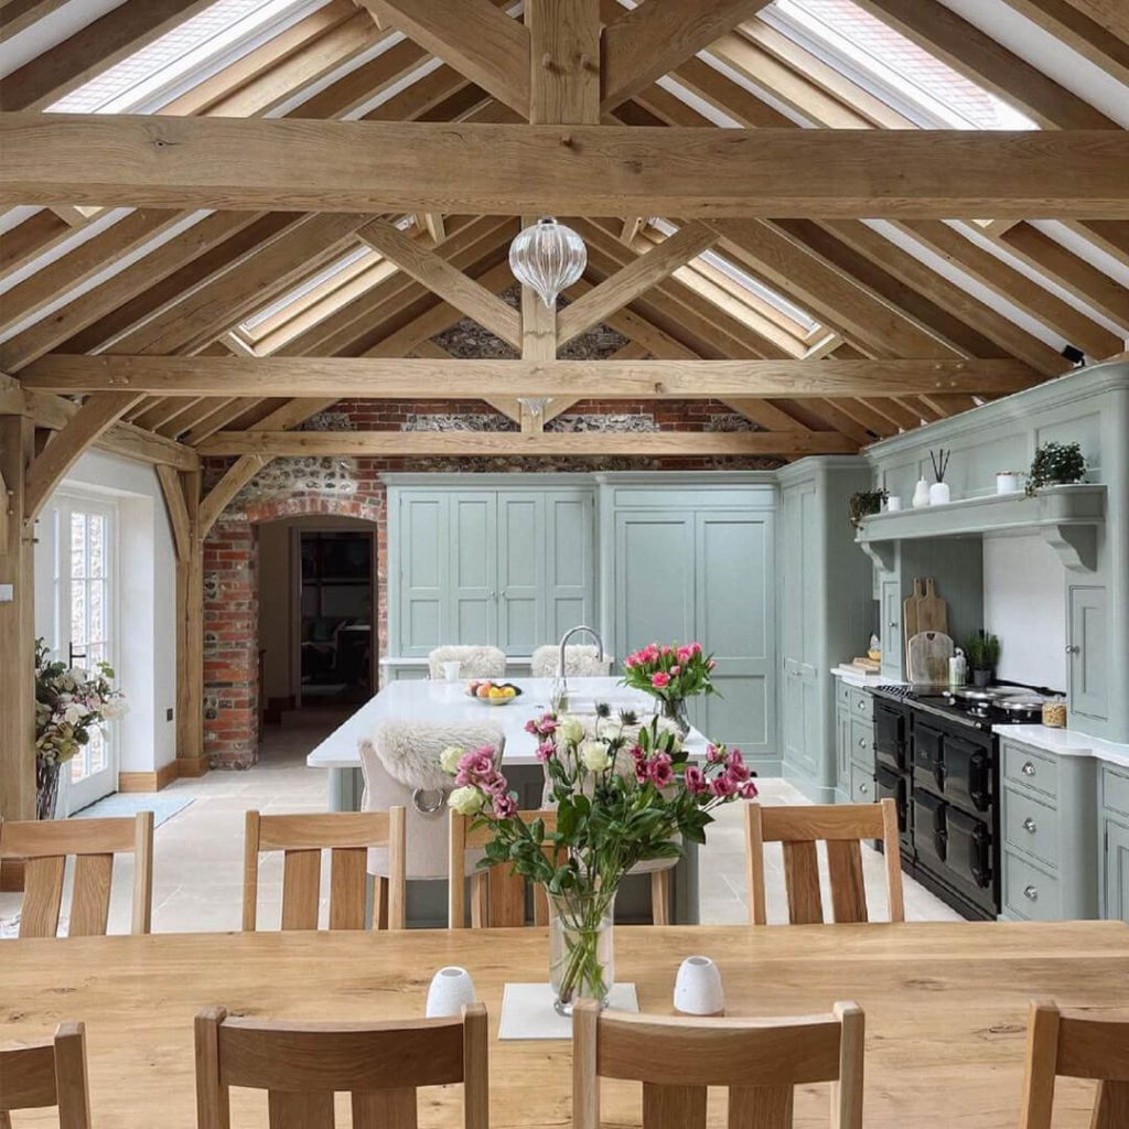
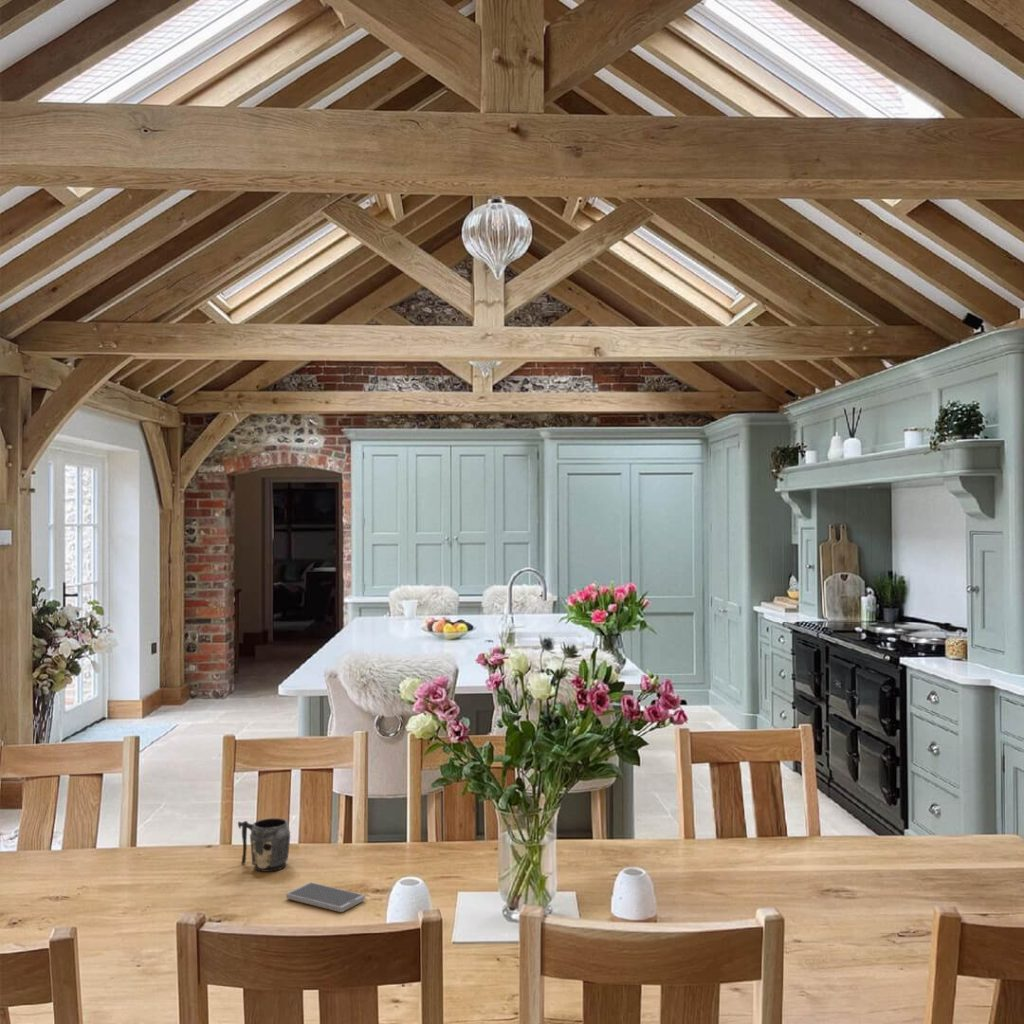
+ mug [237,817,291,873]
+ smartphone [285,881,366,913]
